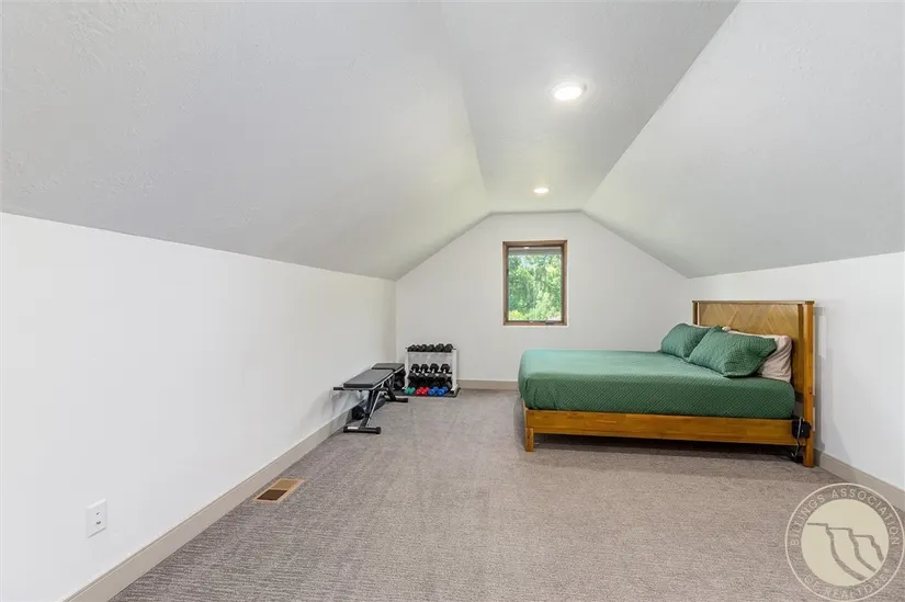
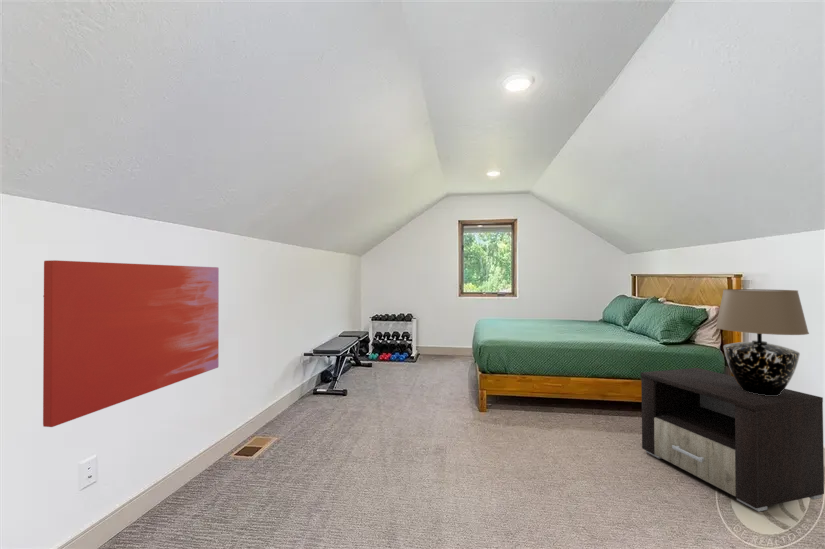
+ nightstand [640,367,825,513]
+ table lamp [715,288,810,396]
+ wall art [42,259,220,428]
